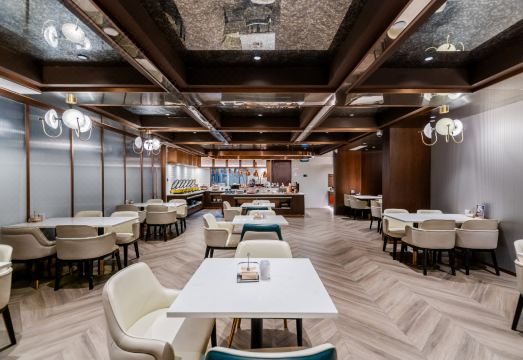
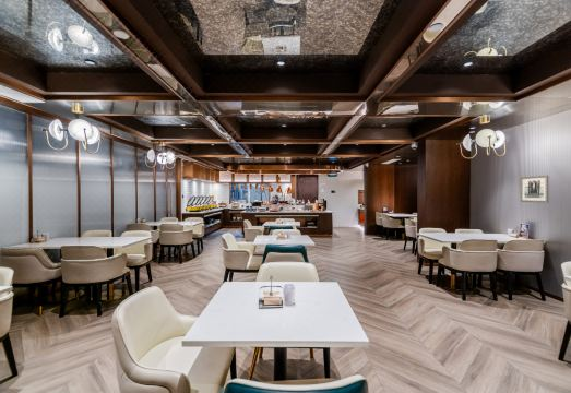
+ wall art [520,175,549,204]
